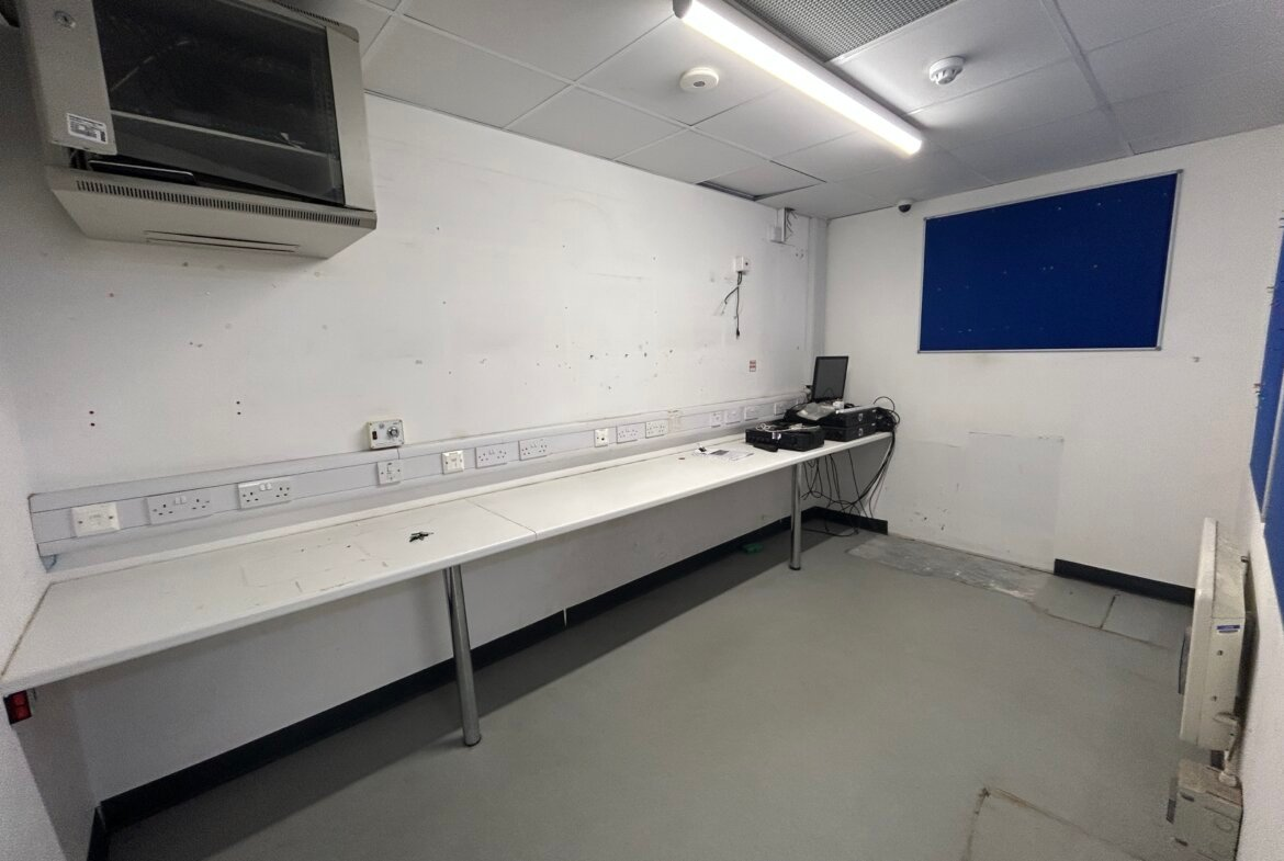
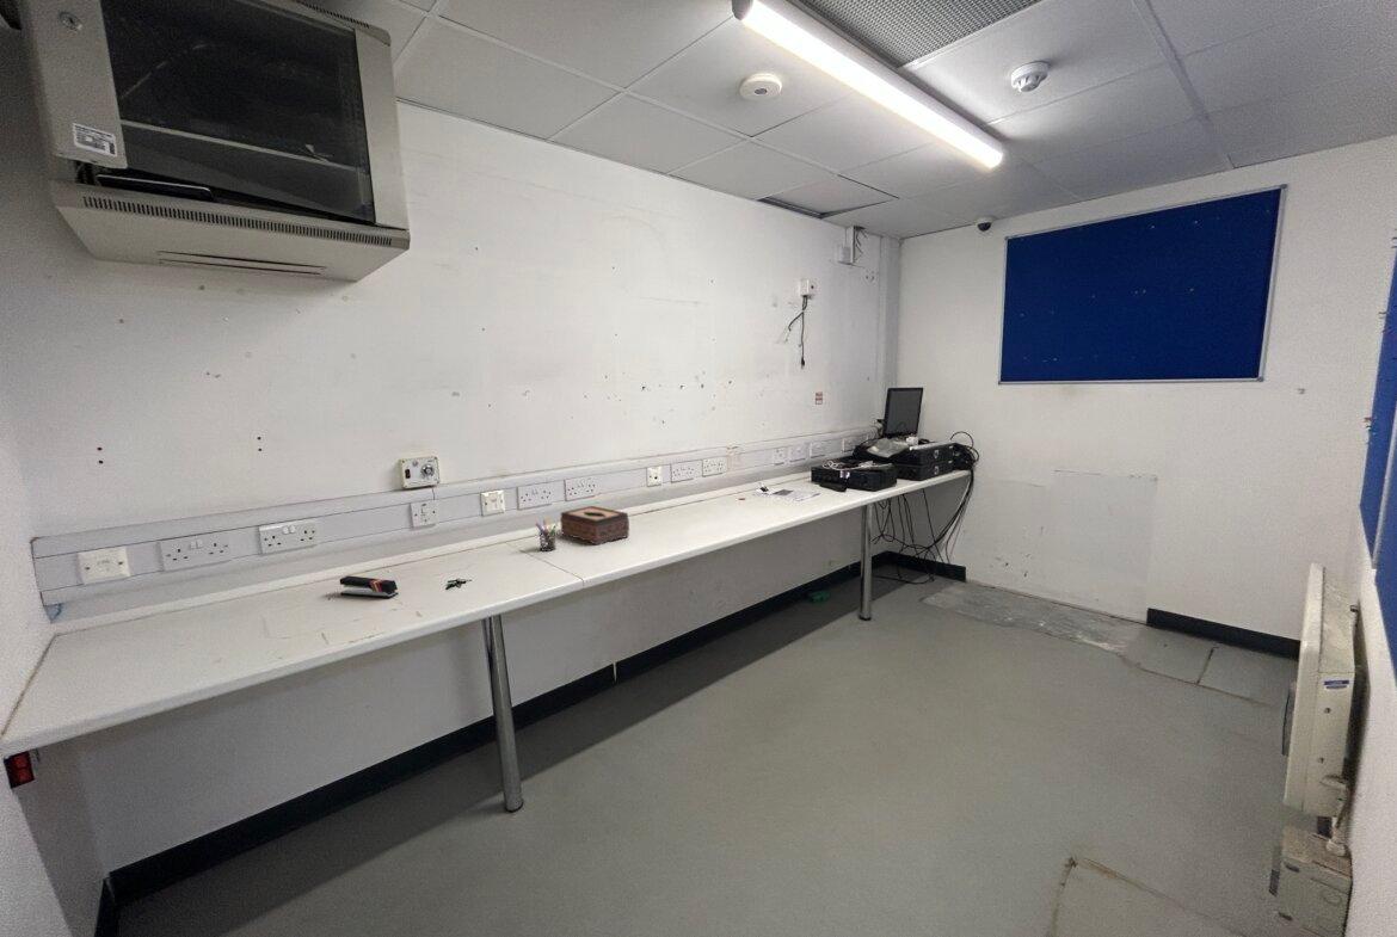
+ tissue box [559,505,630,547]
+ stapler [338,574,399,599]
+ pen holder [535,518,560,553]
